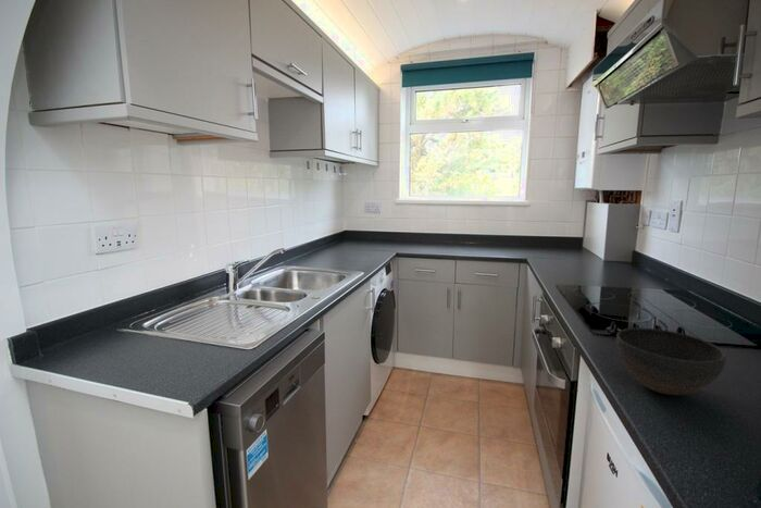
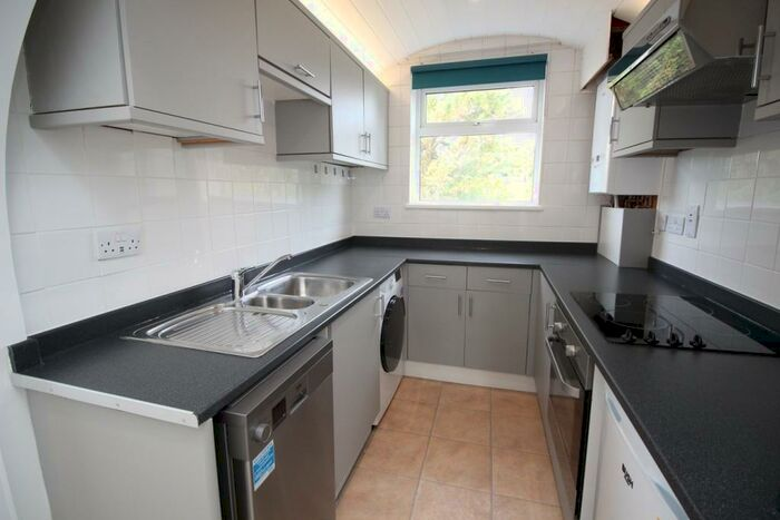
- bowl [615,326,727,396]
